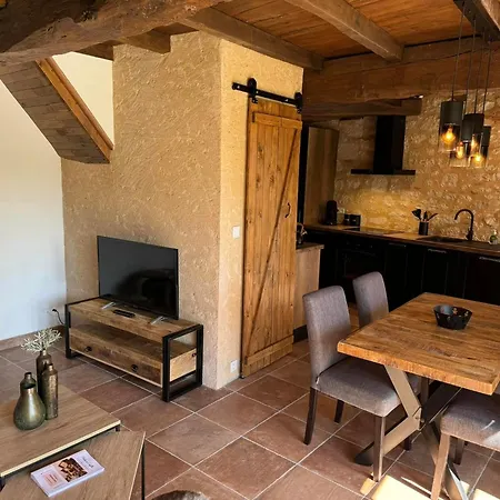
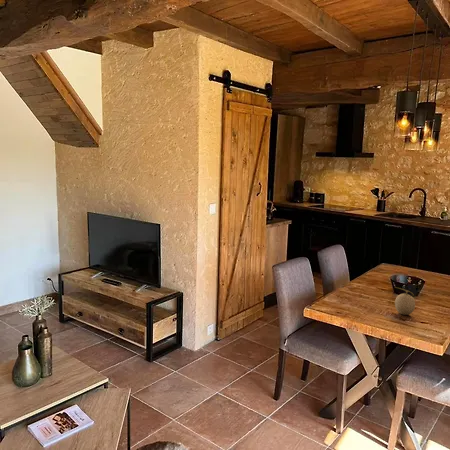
+ fruit [394,286,416,316]
